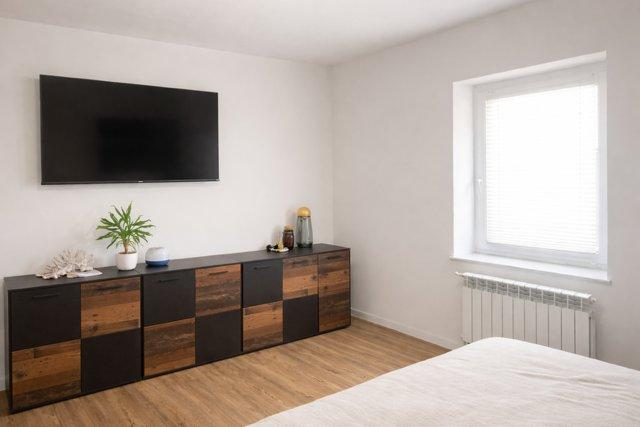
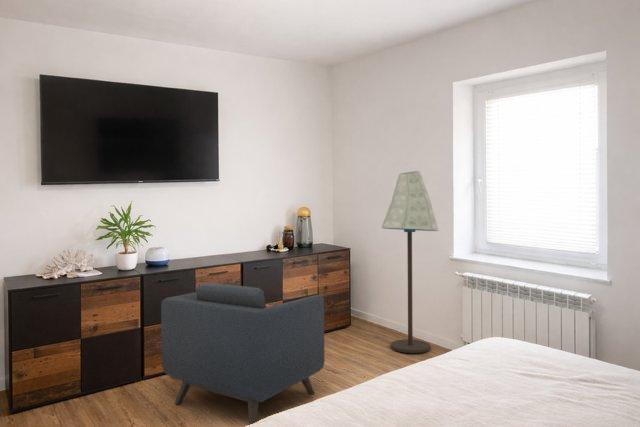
+ floor lamp [380,170,440,354]
+ armchair [160,281,326,426]
